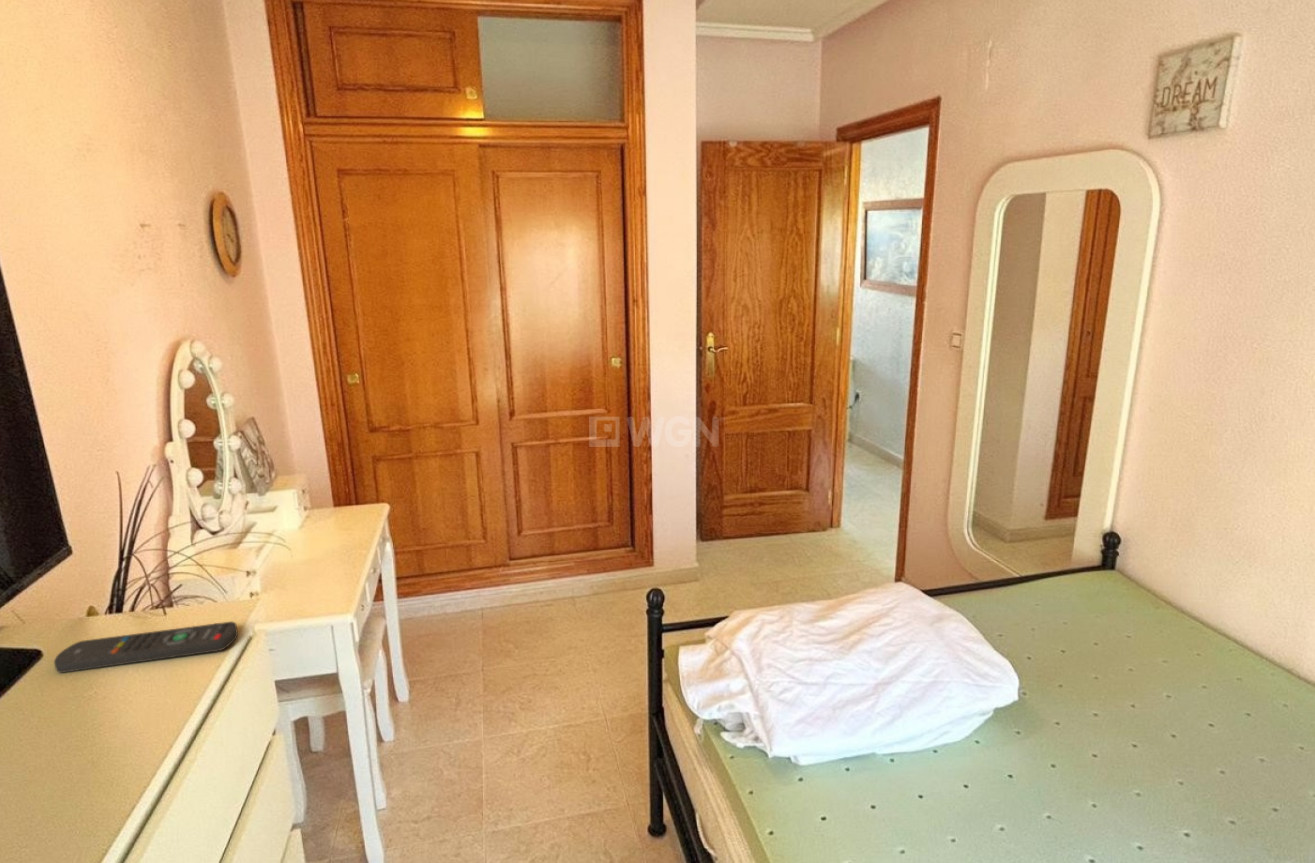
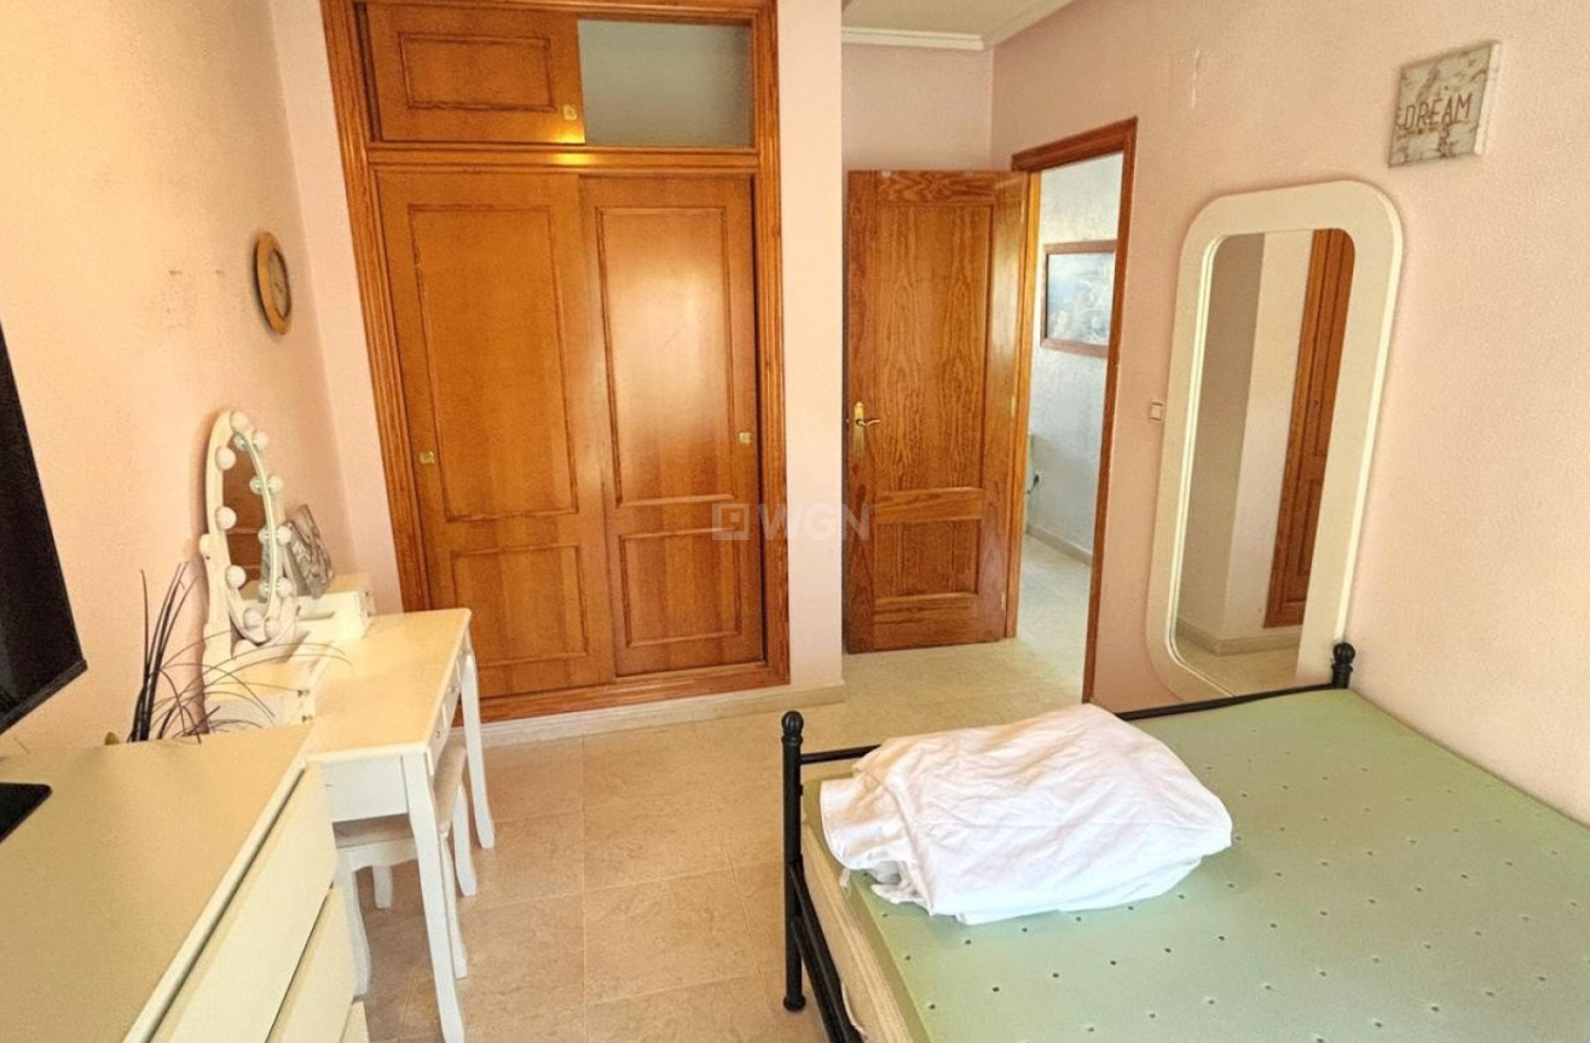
- remote control [53,621,239,674]
